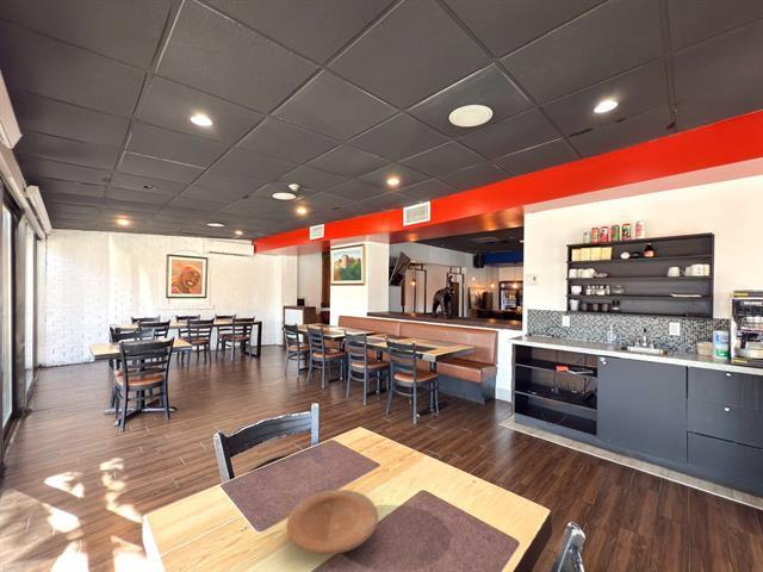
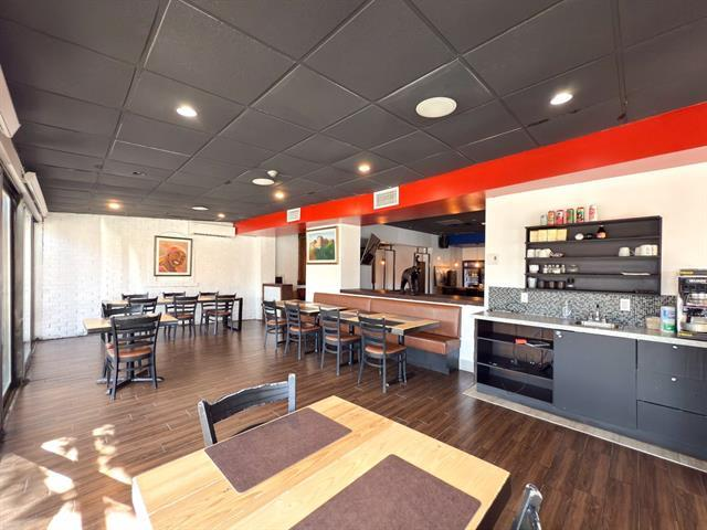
- plate [285,489,379,555]
